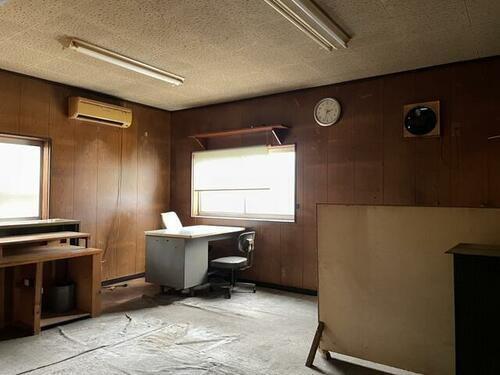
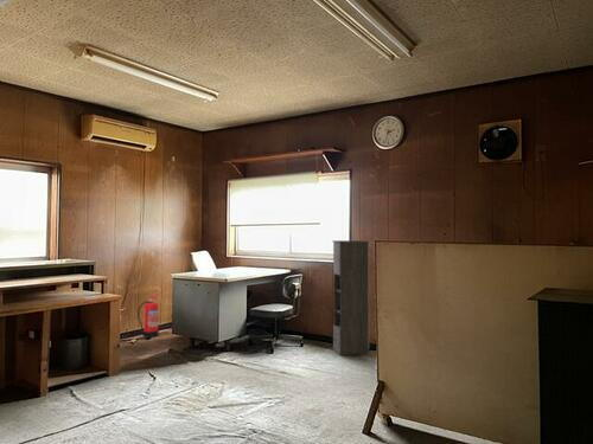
+ fire extinguisher [136,292,160,339]
+ storage cabinet [331,239,370,356]
